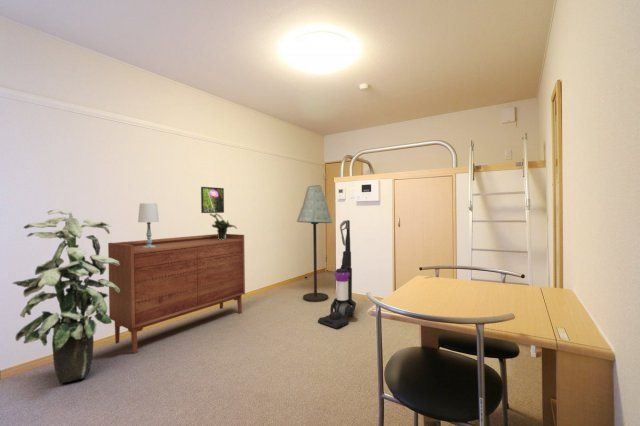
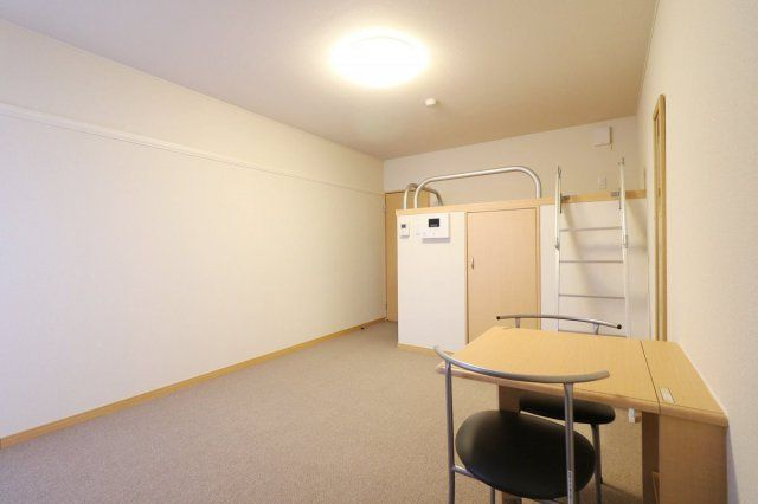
- indoor plant [11,208,120,384]
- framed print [200,186,225,214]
- potted plant [209,213,238,240]
- table lamp [137,202,160,248]
- floor lamp [296,184,333,303]
- sideboard [107,233,246,354]
- vacuum cleaner [317,219,357,329]
